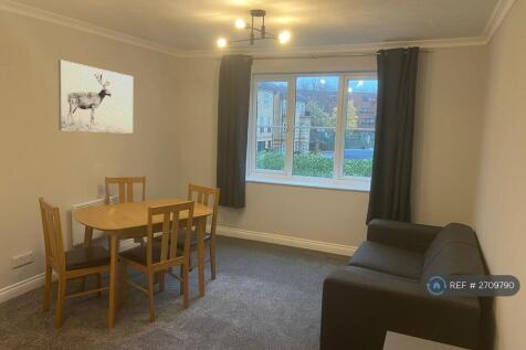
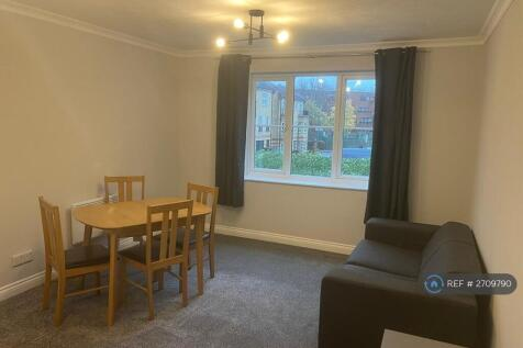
- wall art [57,59,134,135]
